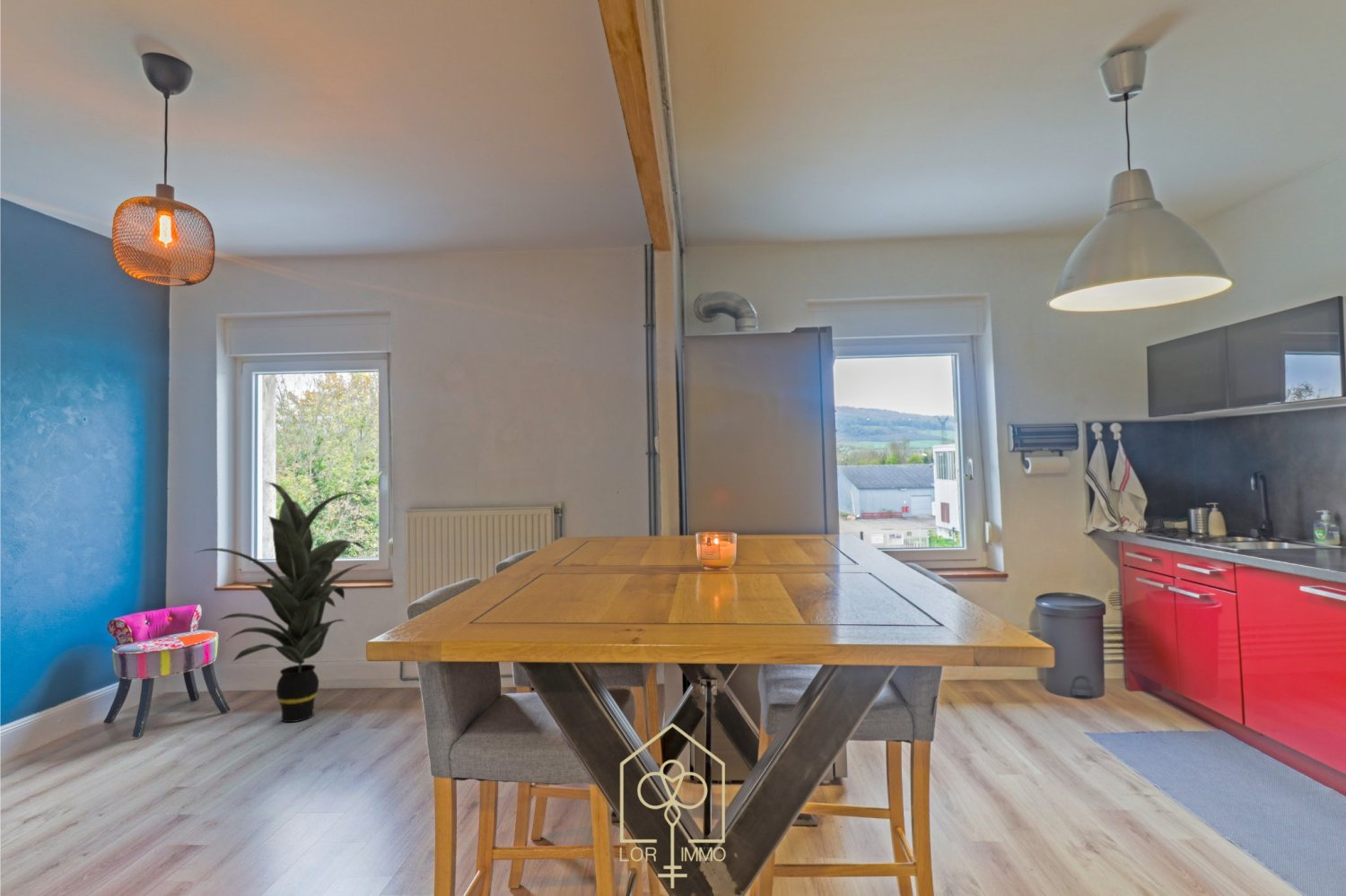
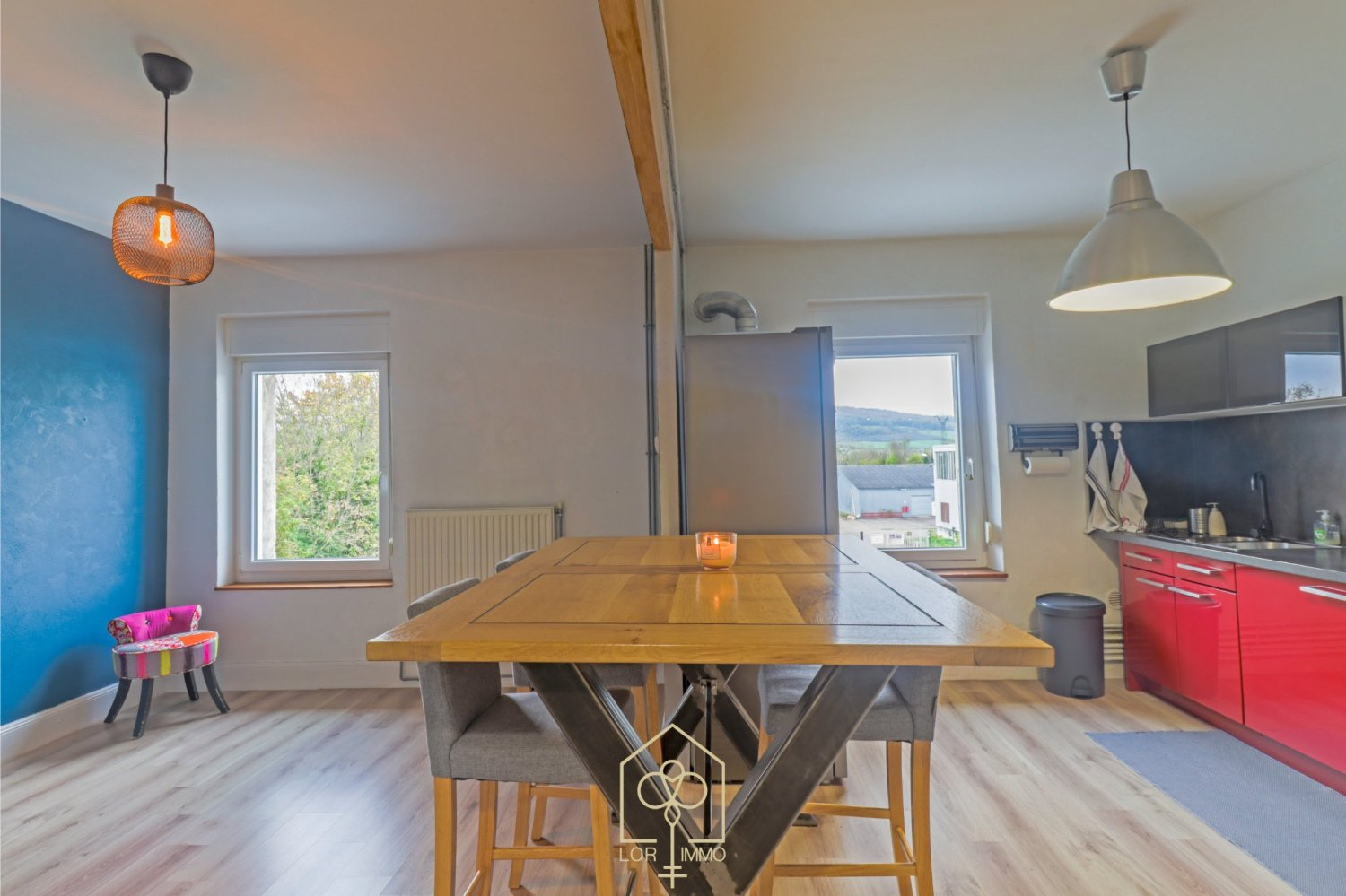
- indoor plant [195,482,366,723]
